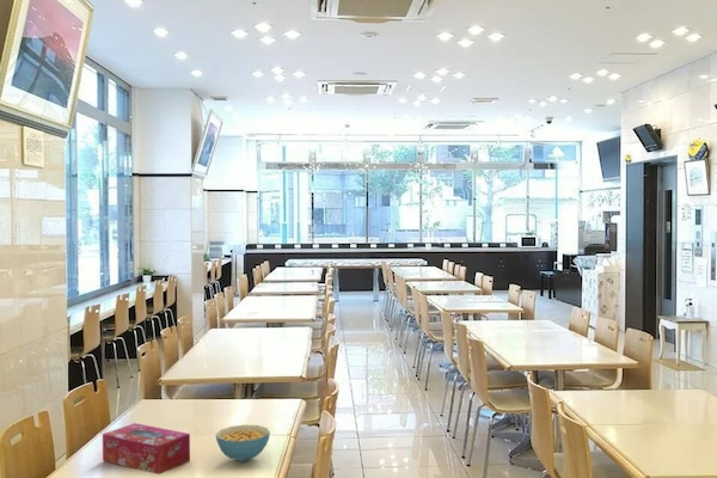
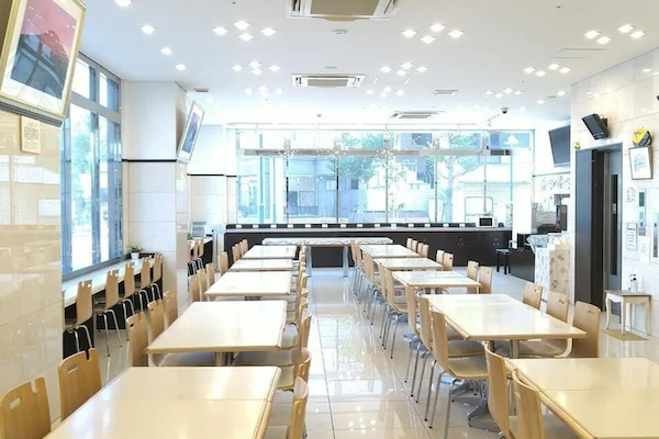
- cereal bowl [215,424,271,462]
- tissue box [102,422,191,476]
